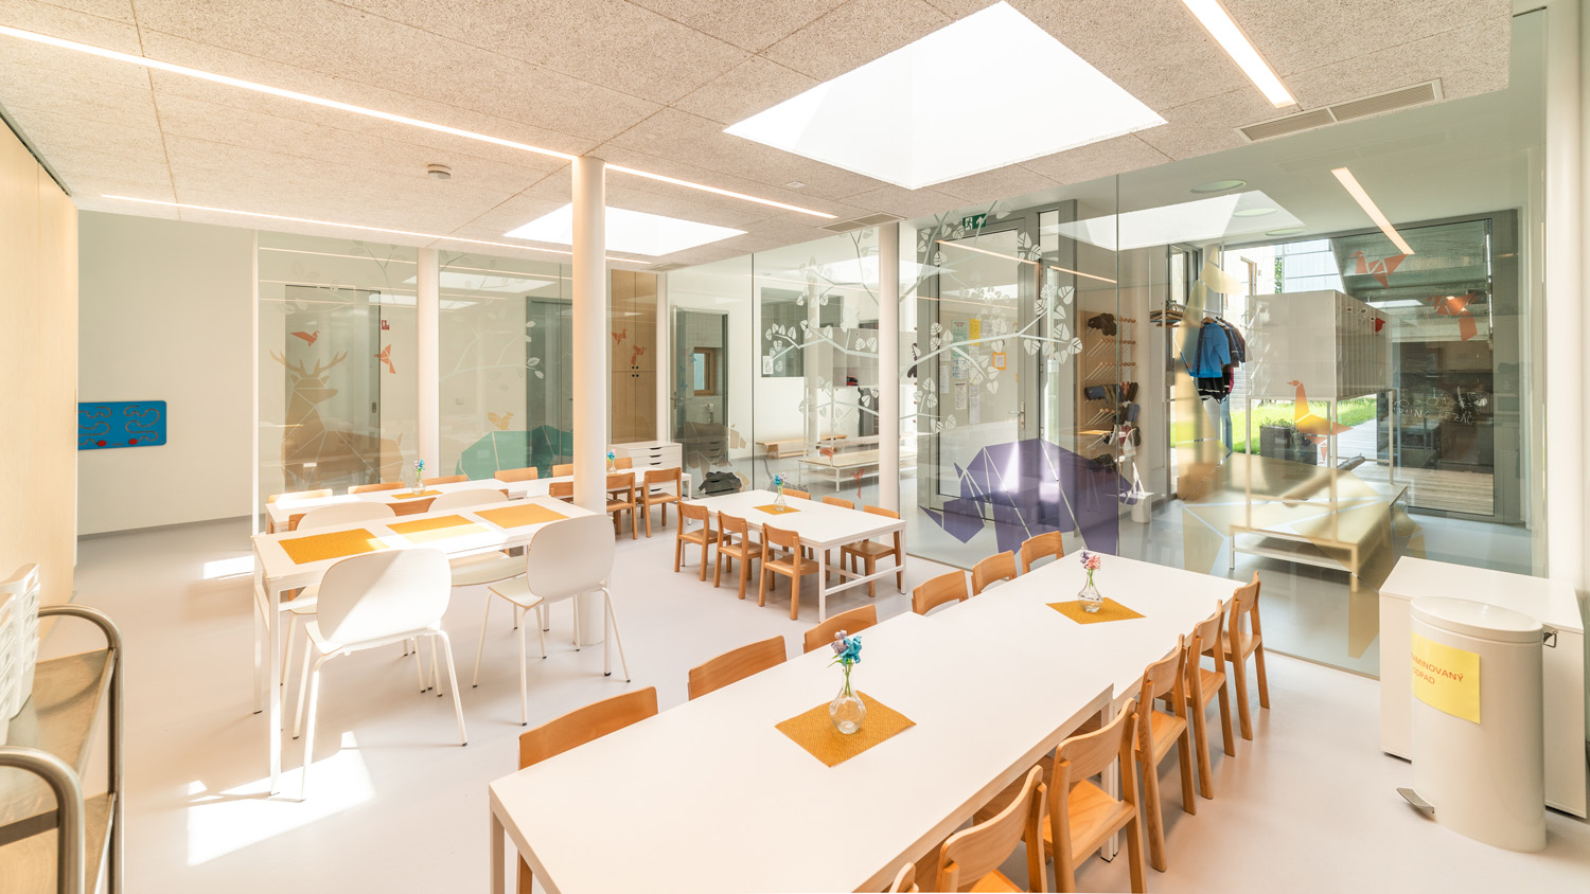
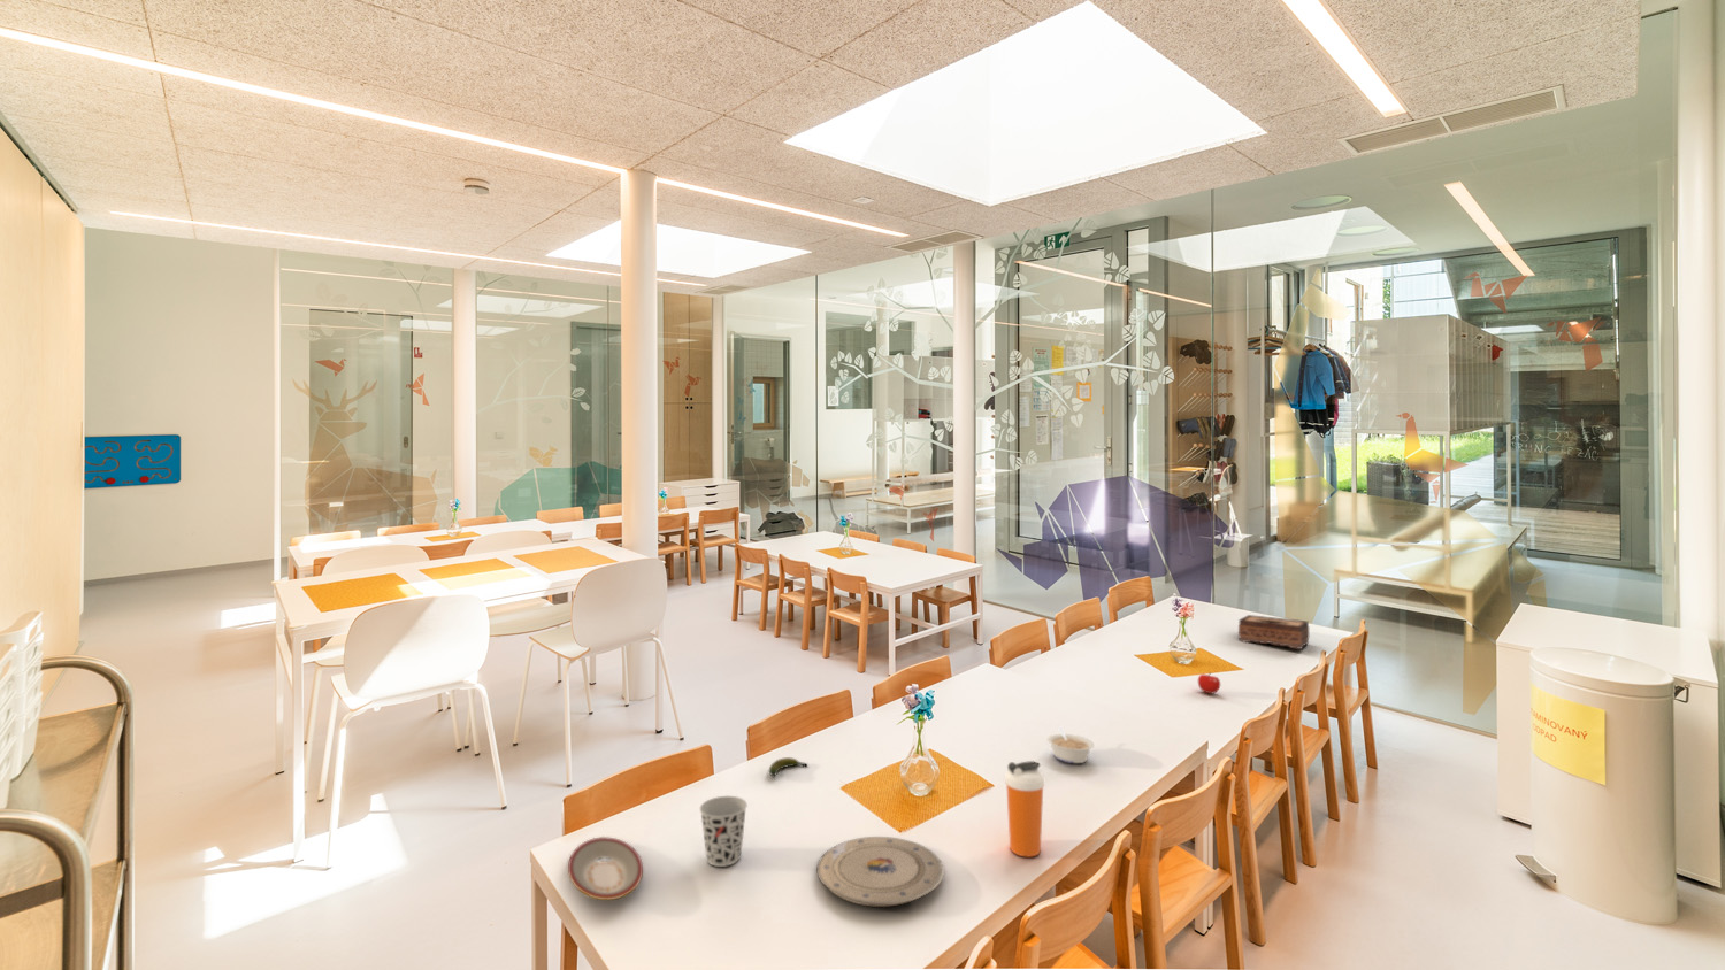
+ cup [699,796,749,868]
+ tissue box [1237,614,1310,650]
+ banana [768,757,808,777]
+ legume [1046,726,1095,764]
+ plate [567,835,645,901]
+ shaker bottle [1003,759,1045,859]
+ apple [1197,672,1221,694]
+ plate [815,835,945,908]
